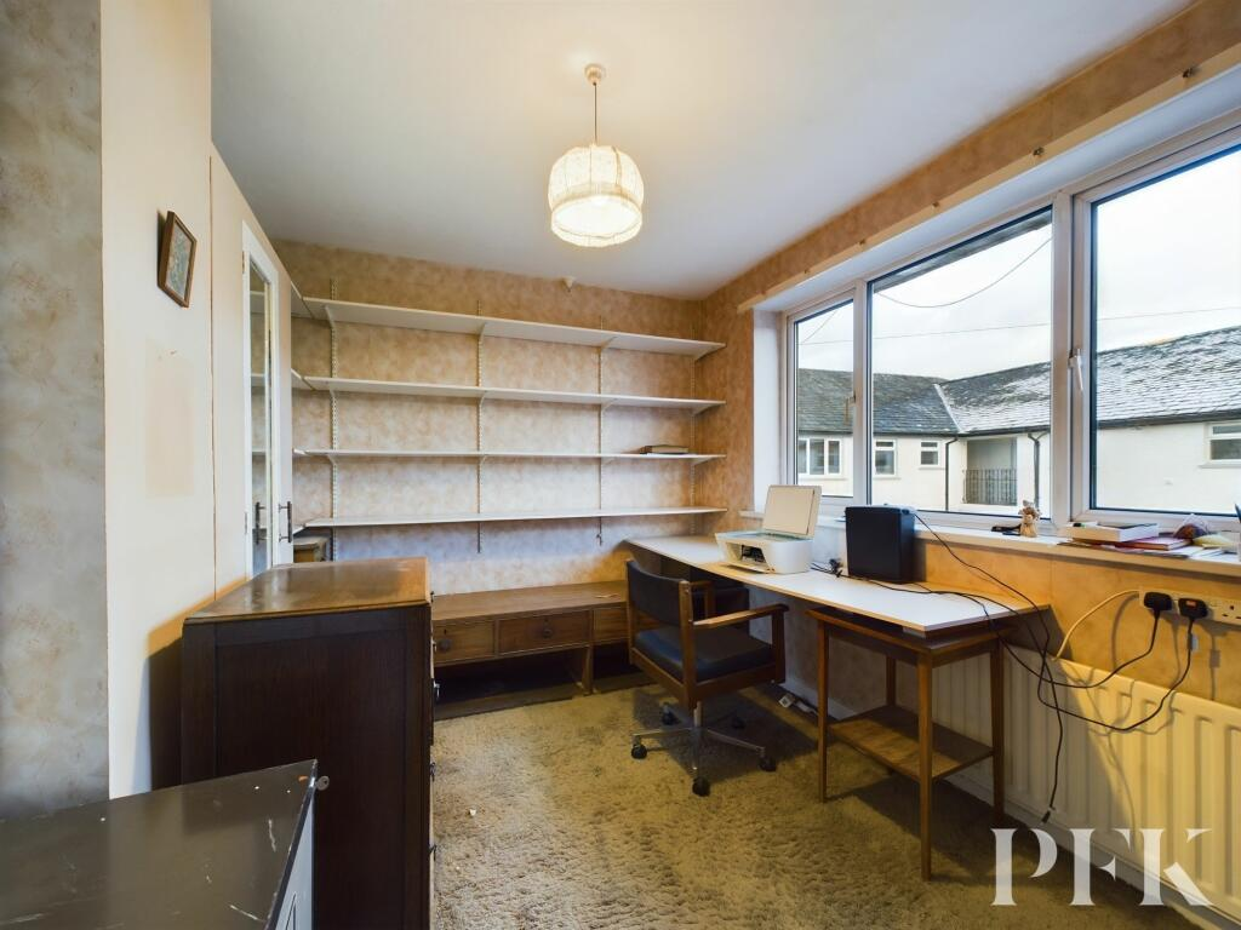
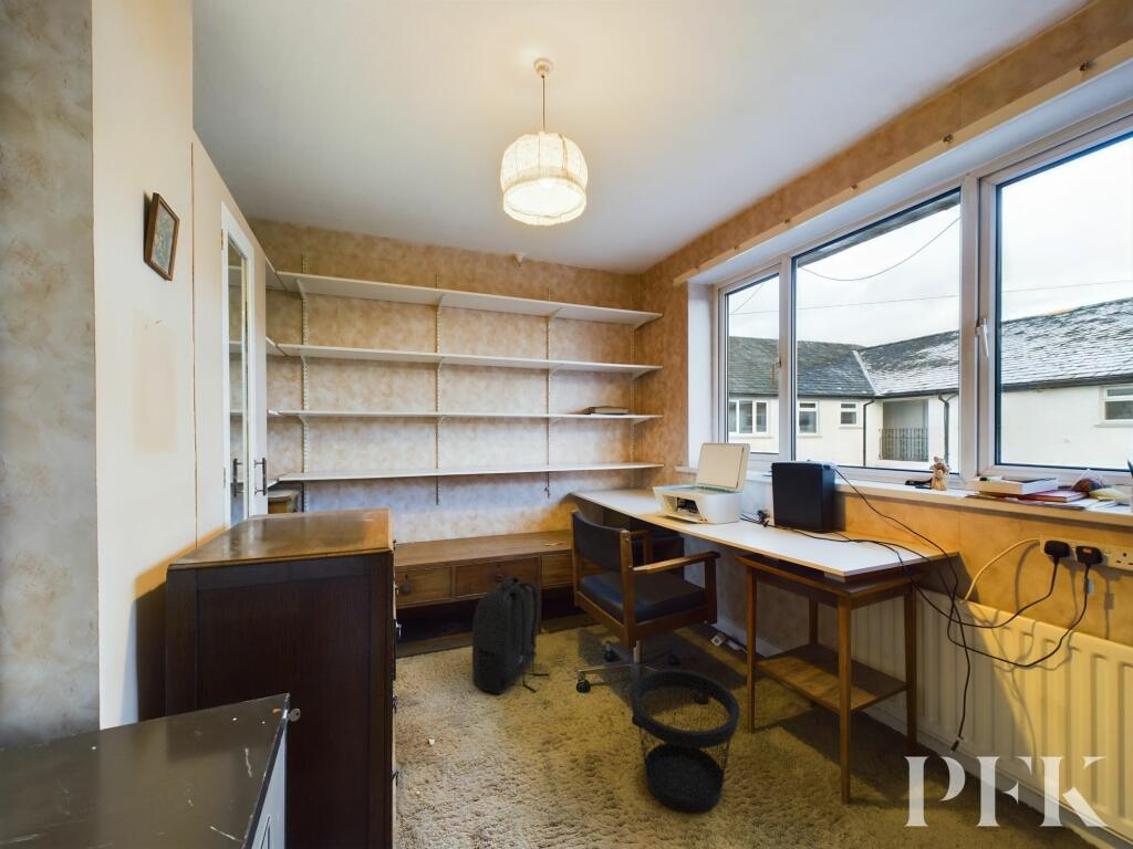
+ backpack [471,575,551,695]
+ wastebasket [628,668,741,815]
